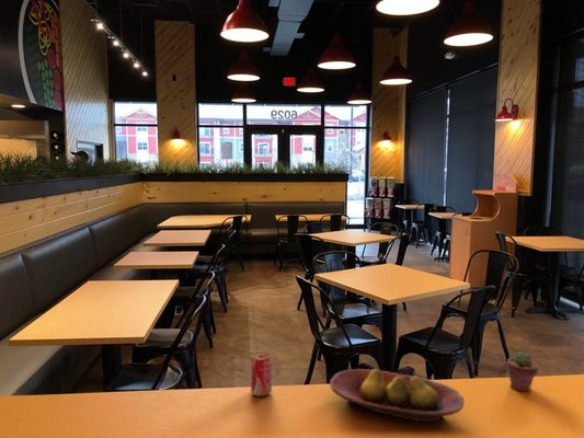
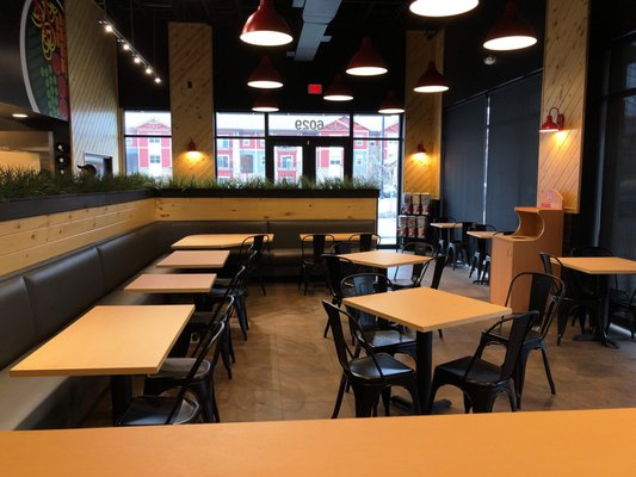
- potted succulent [506,350,539,393]
- fruit bowl [329,368,465,423]
- beverage can [250,351,273,397]
